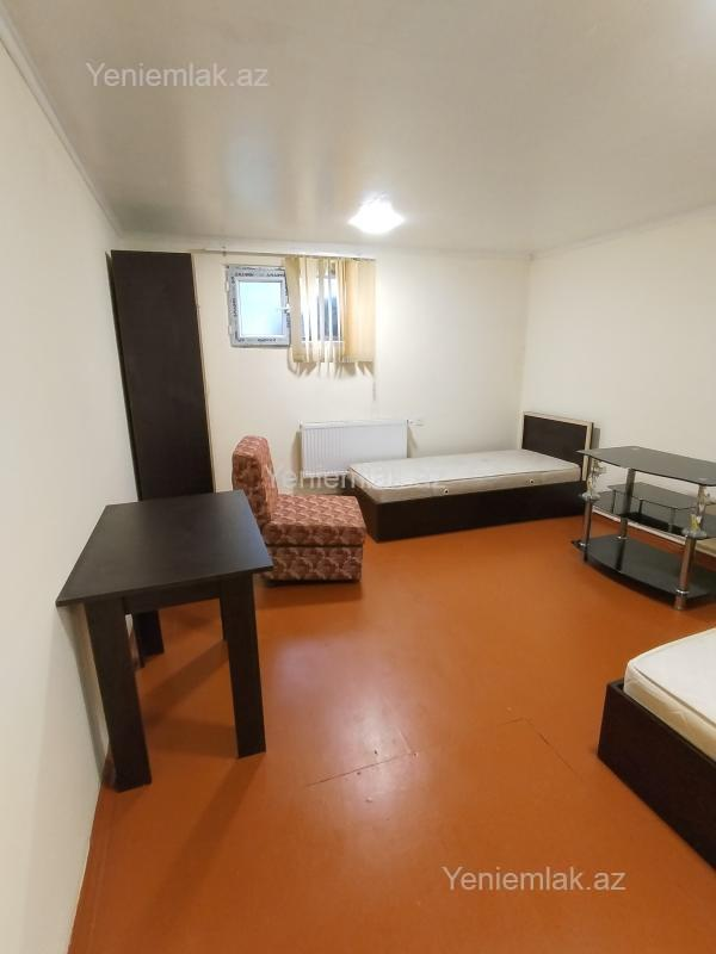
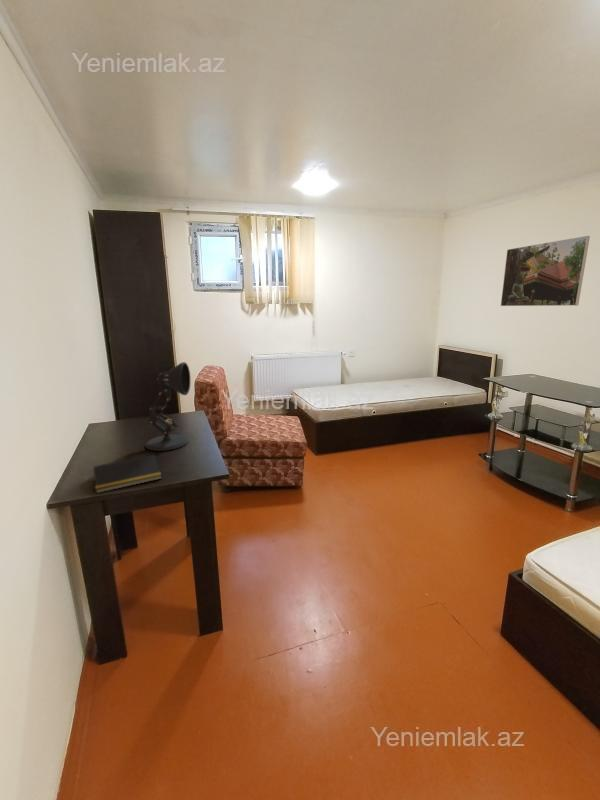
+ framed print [500,235,591,307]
+ desk lamp [144,361,191,452]
+ notepad [92,454,163,494]
